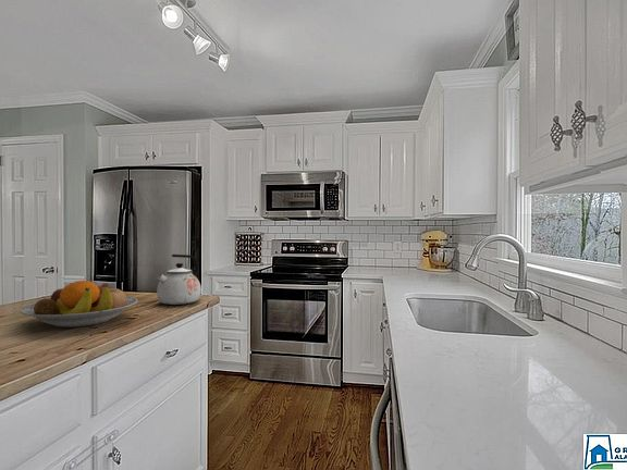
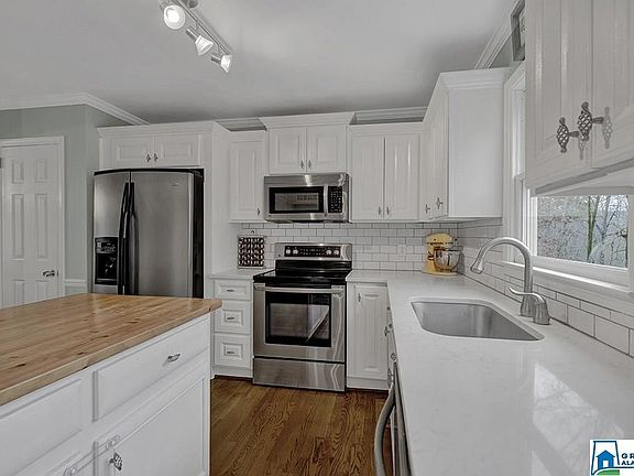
- fruit bowl [20,280,138,329]
- kettle [156,253,202,306]
